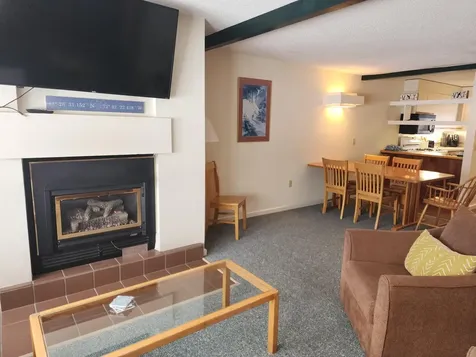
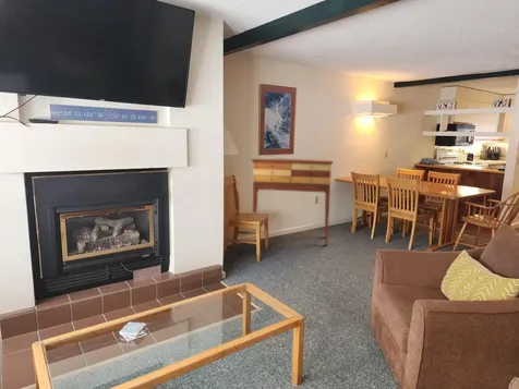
+ console table [251,158,334,246]
